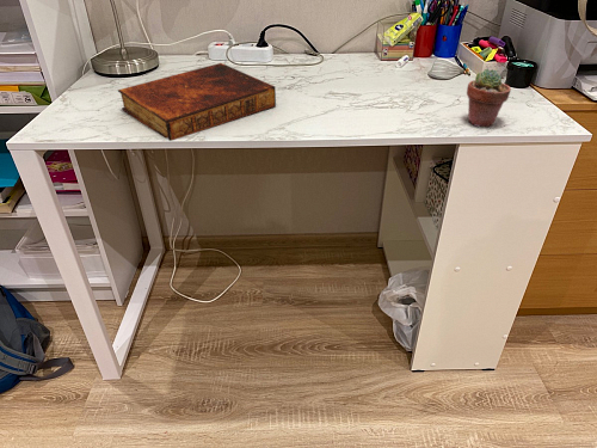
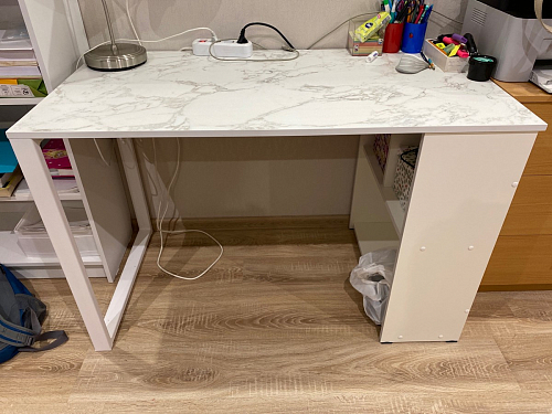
- potted succulent [466,67,512,128]
- book [117,62,277,142]
